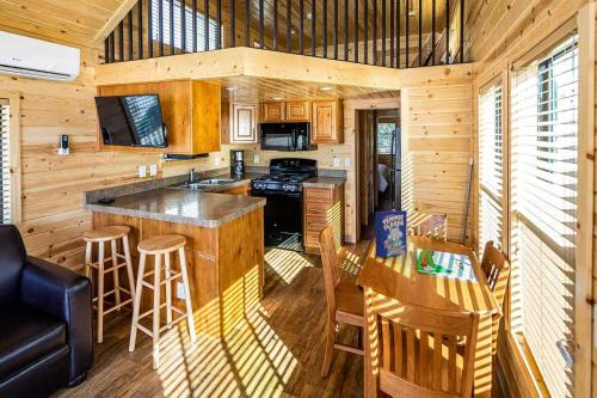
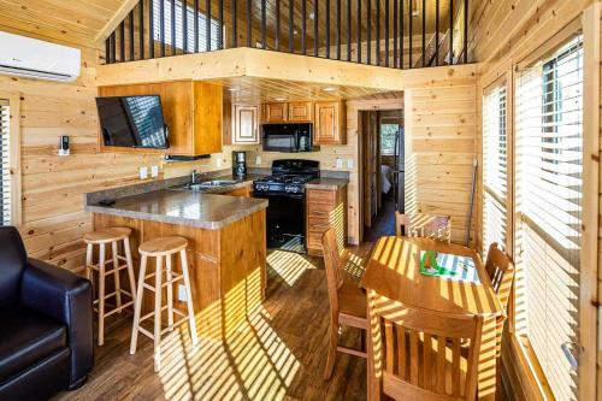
- cereal box [374,209,408,258]
